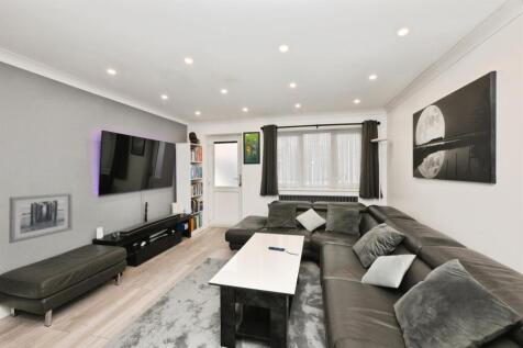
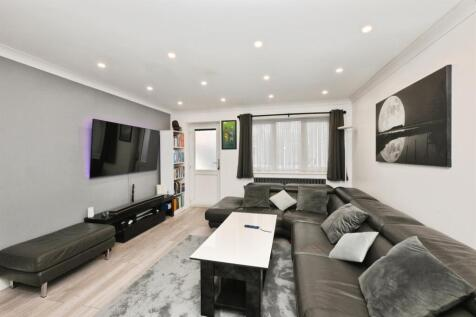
- wall art [8,192,74,245]
